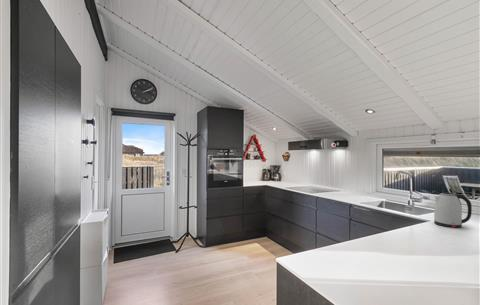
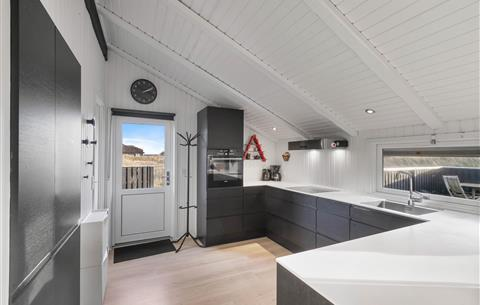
- kettle [433,191,473,229]
